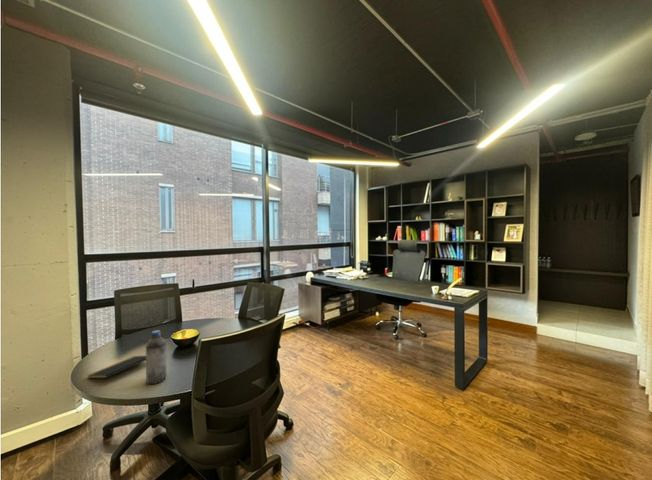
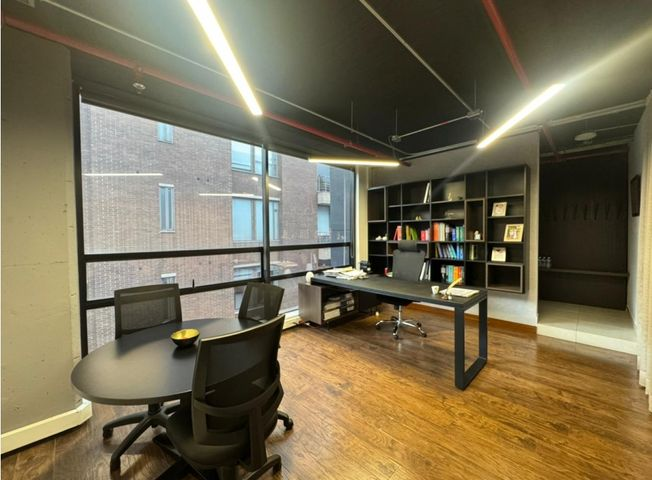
- notepad [86,355,146,379]
- water bottle [145,329,168,385]
